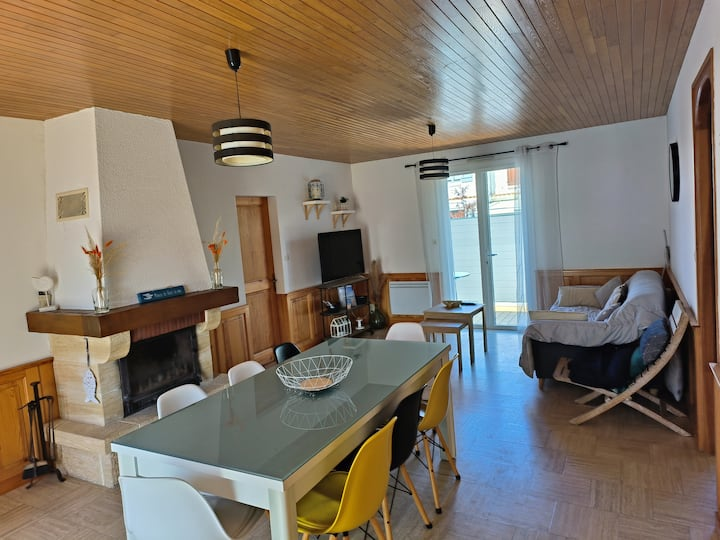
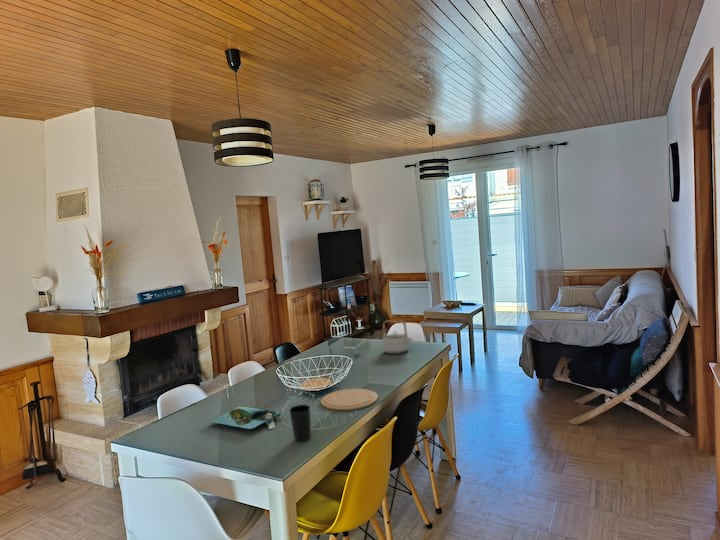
+ platter [208,405,282,430]
+ cup [288,404,312,442]
+ plate [320,388,379,411]
+ teapot [382,319,413,355]
